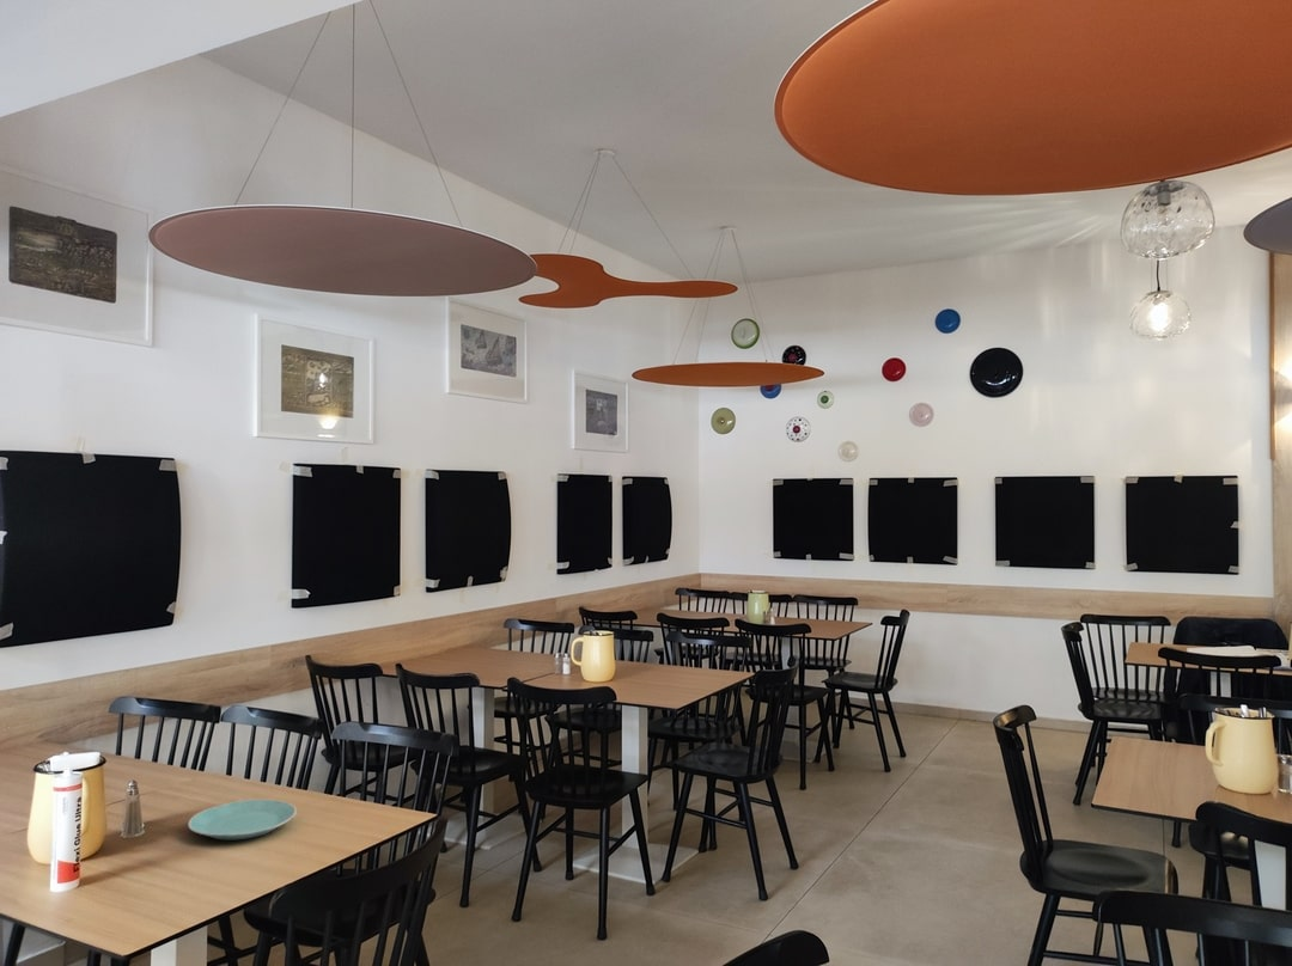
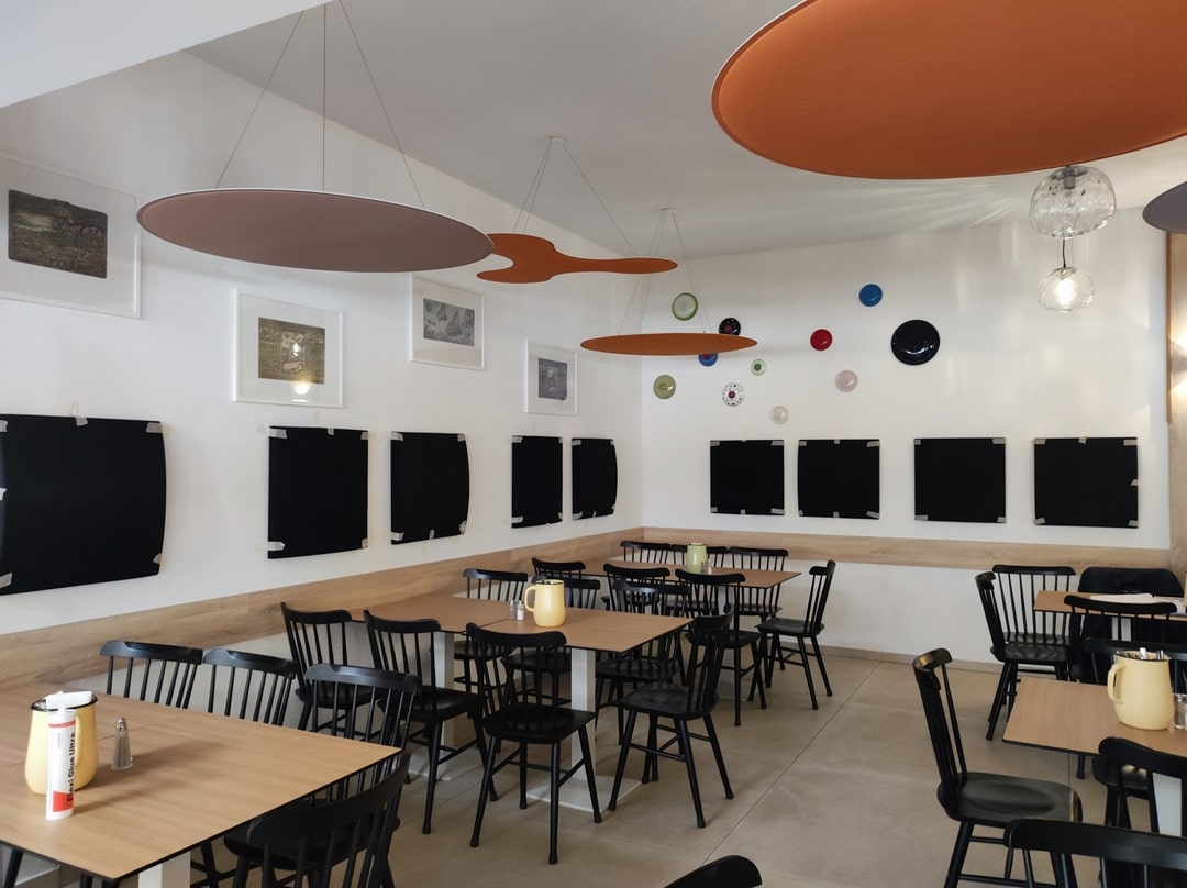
- plate [187,799,298,840]
